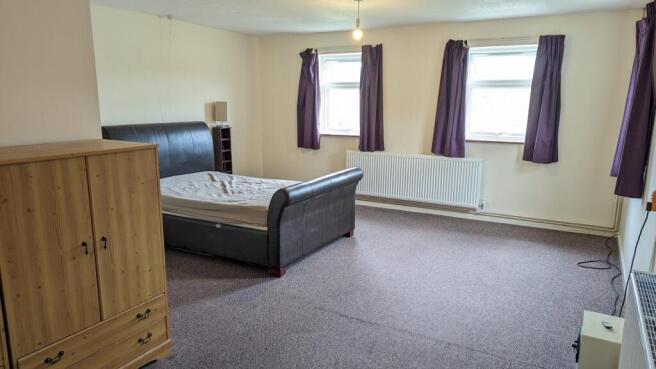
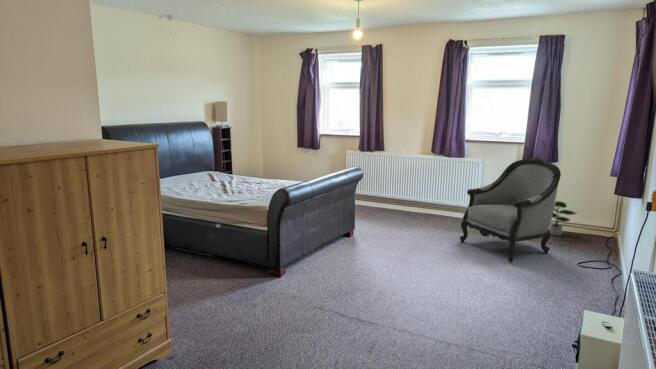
+ armchair [459,156,562,264]
+ potted plant [549,200,579,236]
